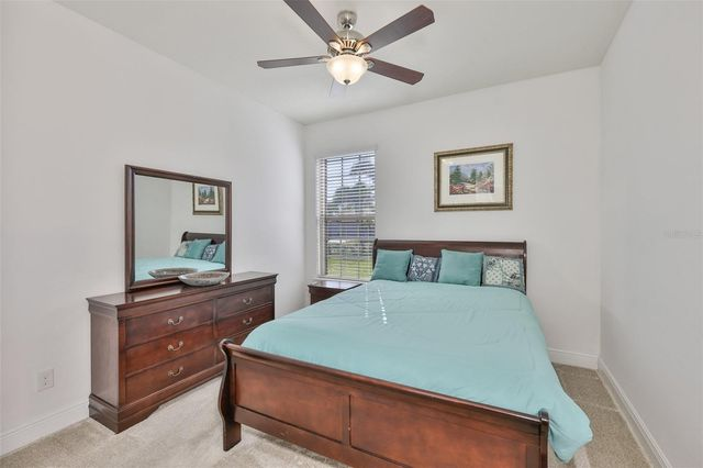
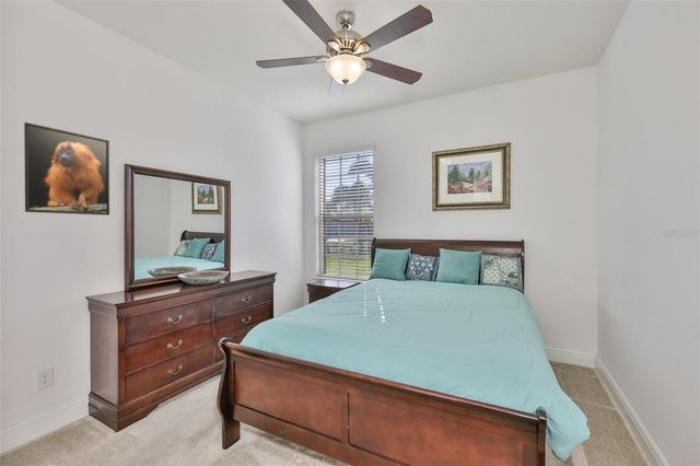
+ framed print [23,121,110,217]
